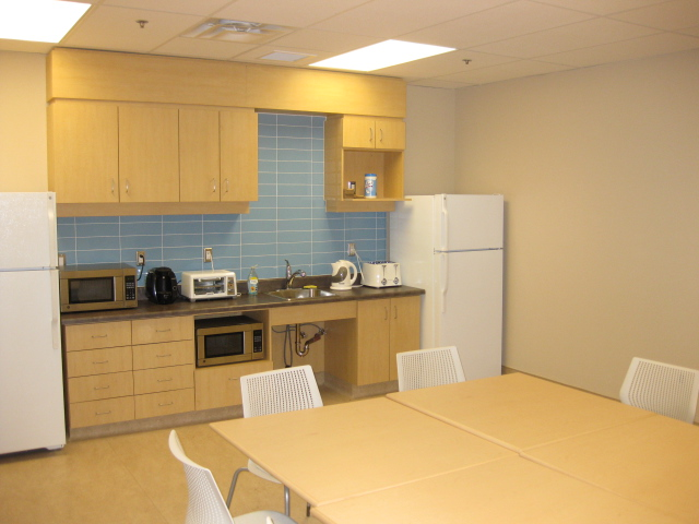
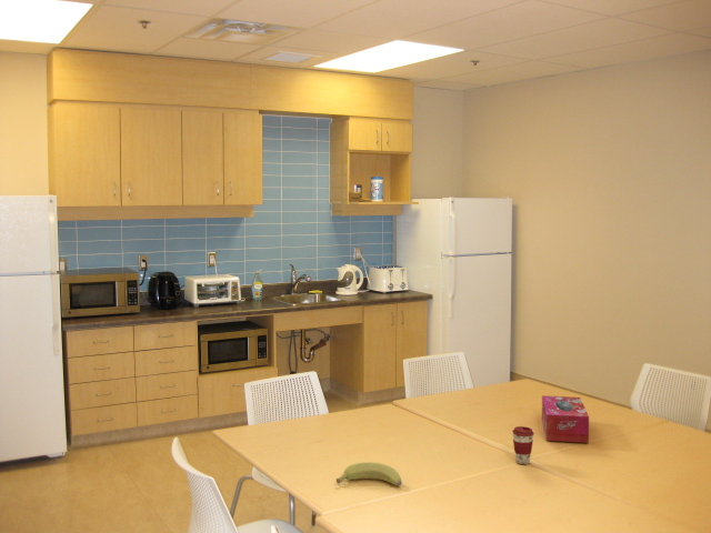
+ coffee cup [511,425,535,465]
+ tissue box [541,394,590,444]
+ banana [336,461,402,486]
